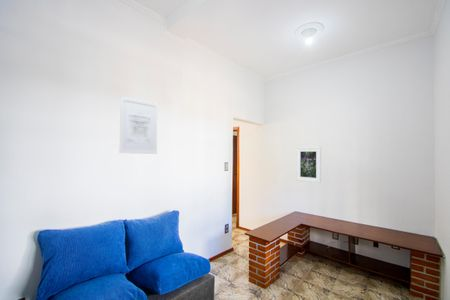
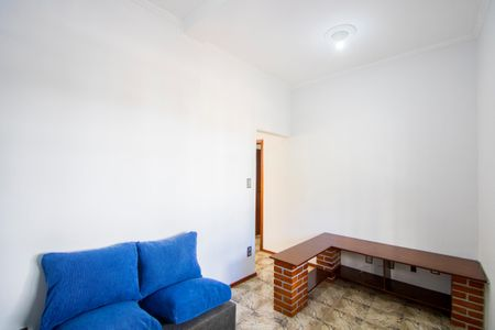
- wall art [118,96,159,155]
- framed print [295,146,322,184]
